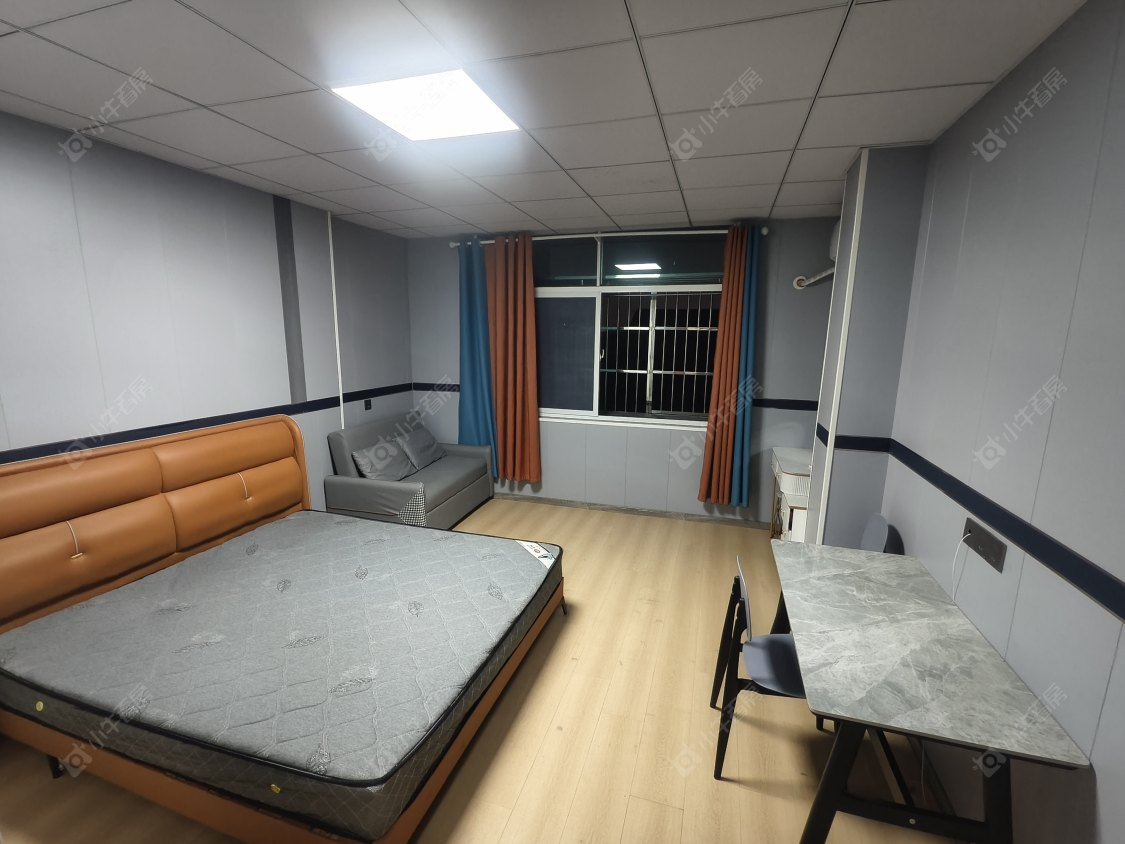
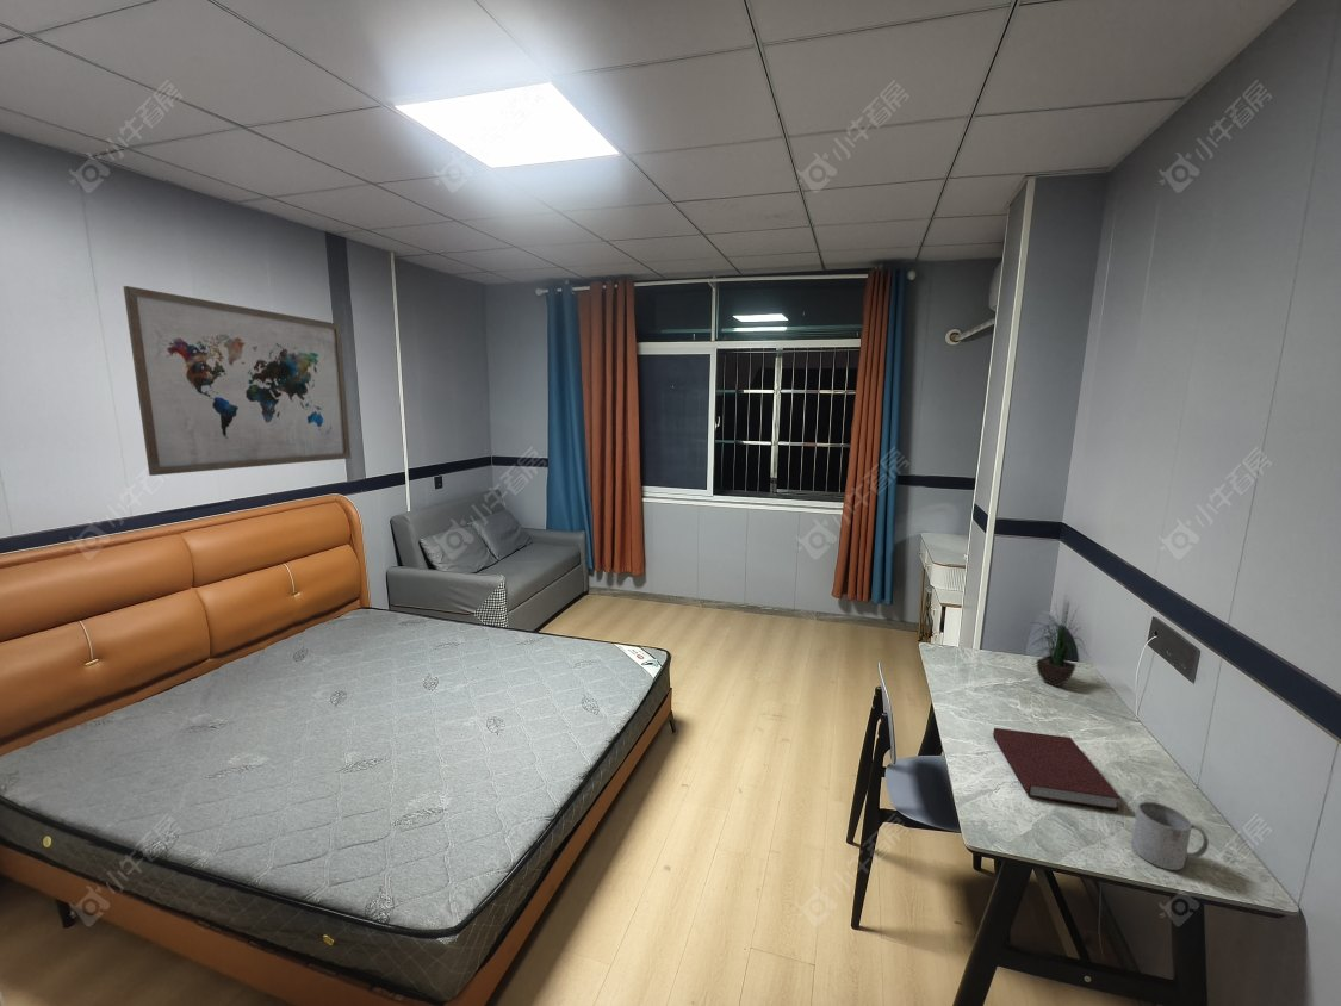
+ mug [1130,800,1210,871]
+ notebook [992,727,1122,811]
+ wall art [122,285,352,477]
+ potted plant [1029,596,1091,688]
